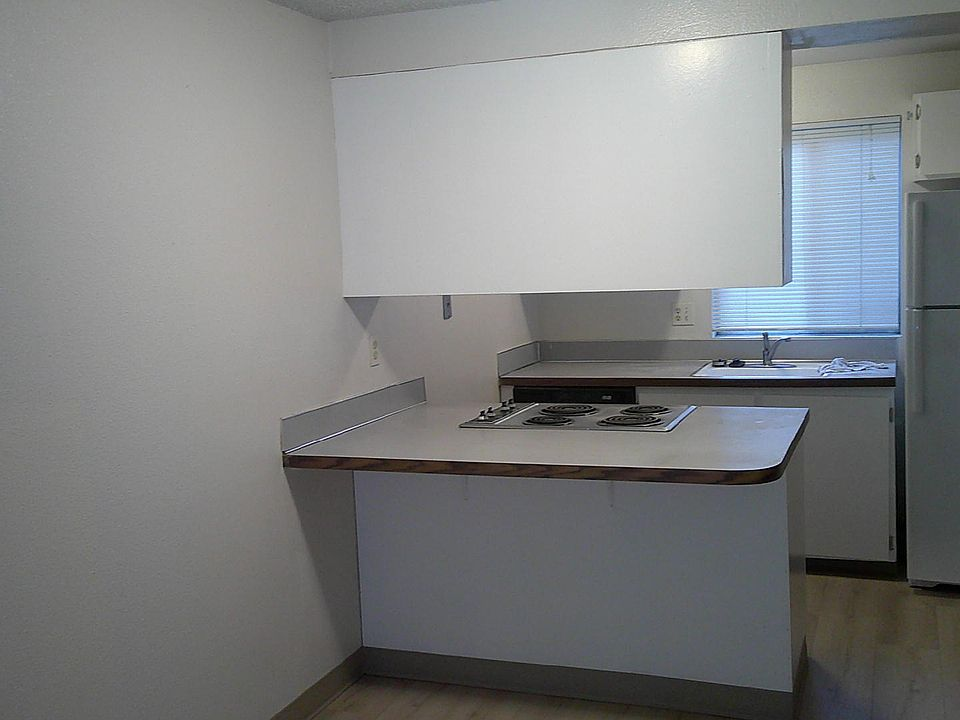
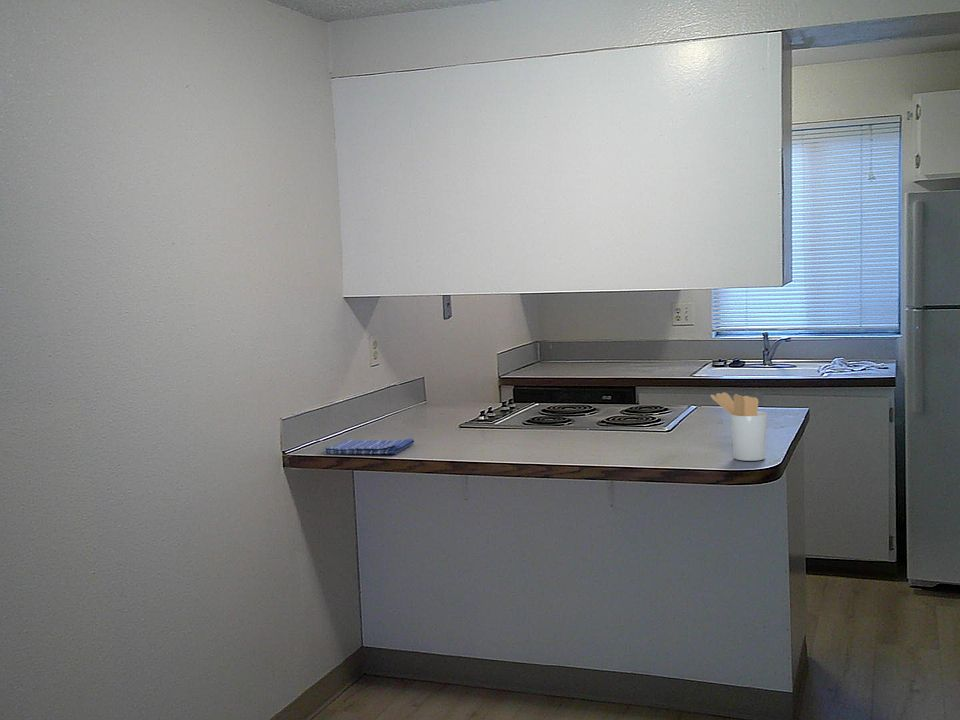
+ utensil holder [710,391,768,462]
+ dish towel [324,437,415,455]
